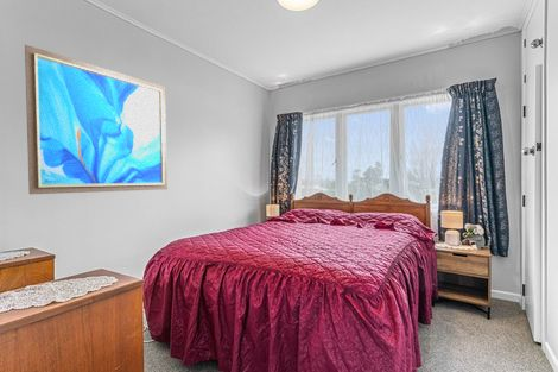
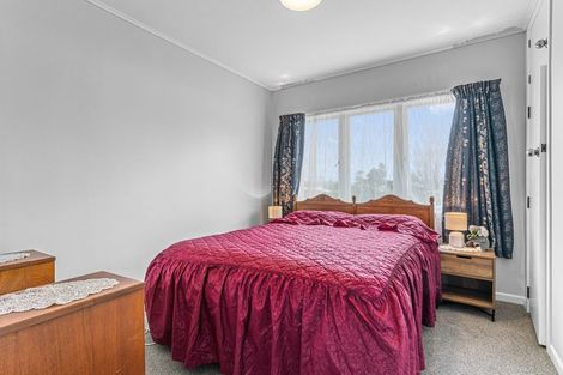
- wall art [24,44,169,195]
